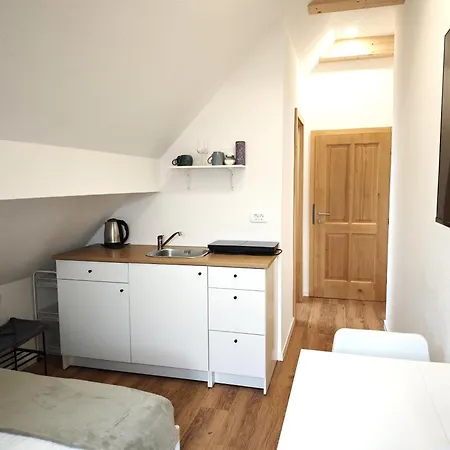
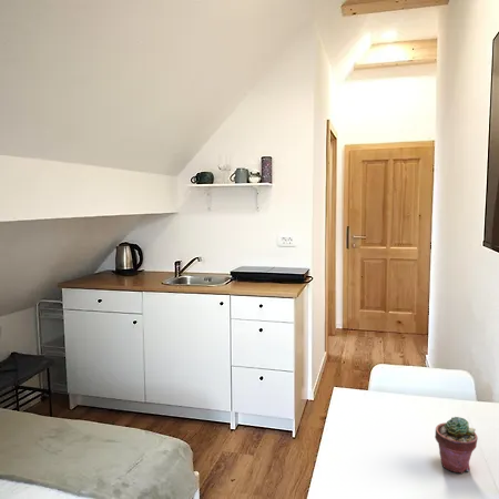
+ potted succulent [434,416,479,475]
